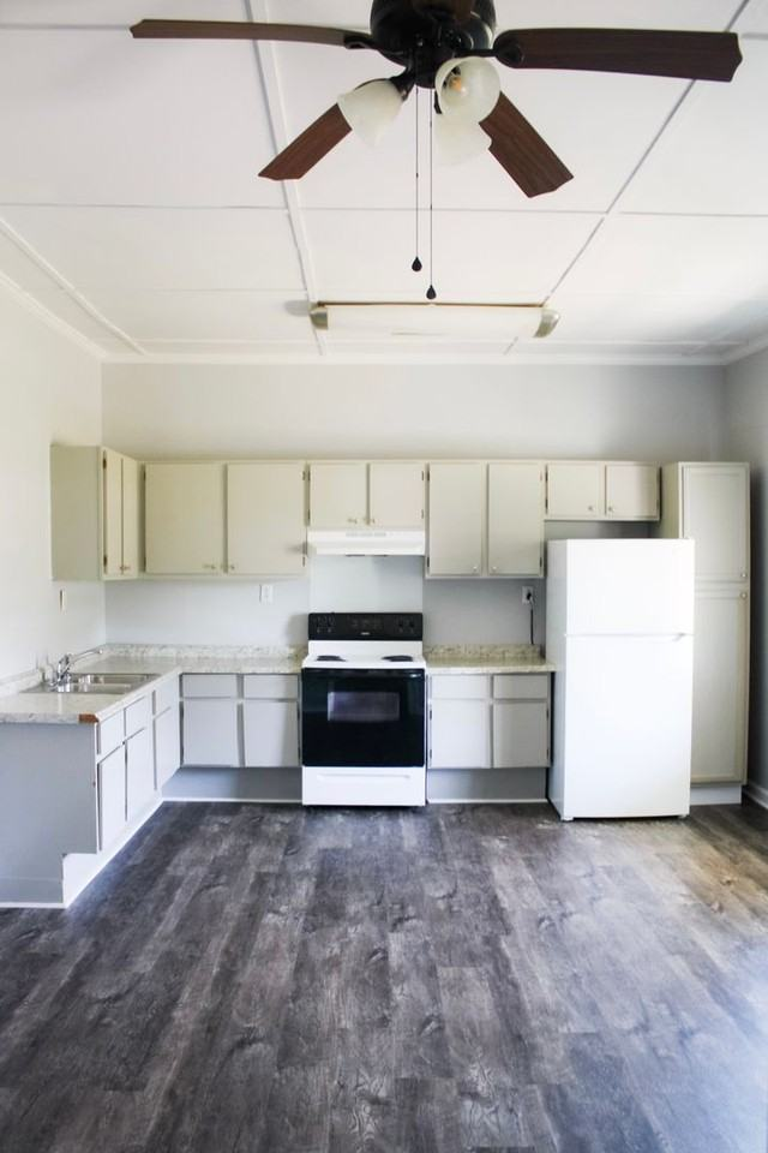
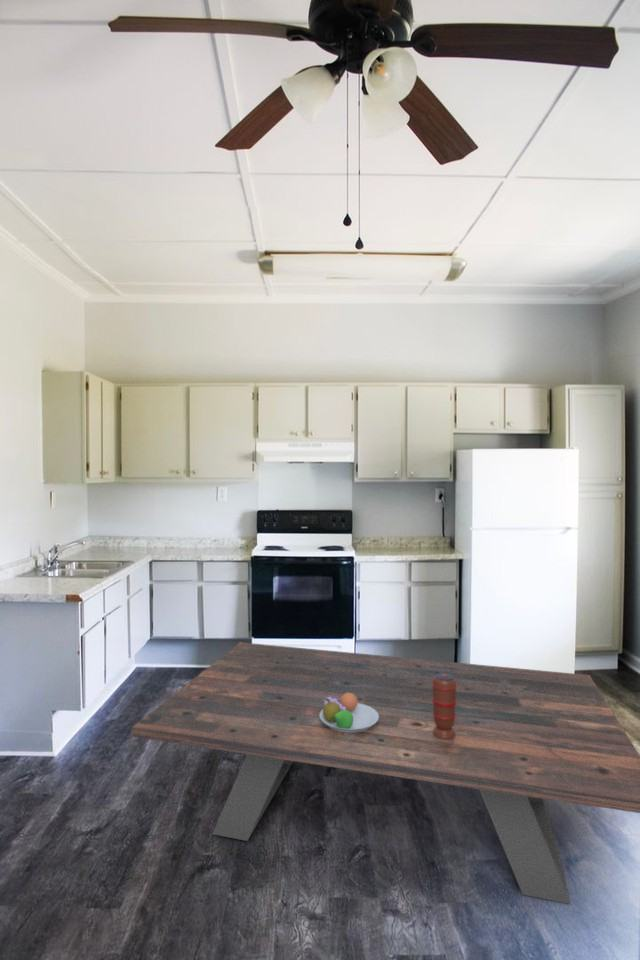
+ spice grinder [432,673,457,739]
+ fruit bowl [320,692,379,733]
+ dining table [131,641,640,905]
